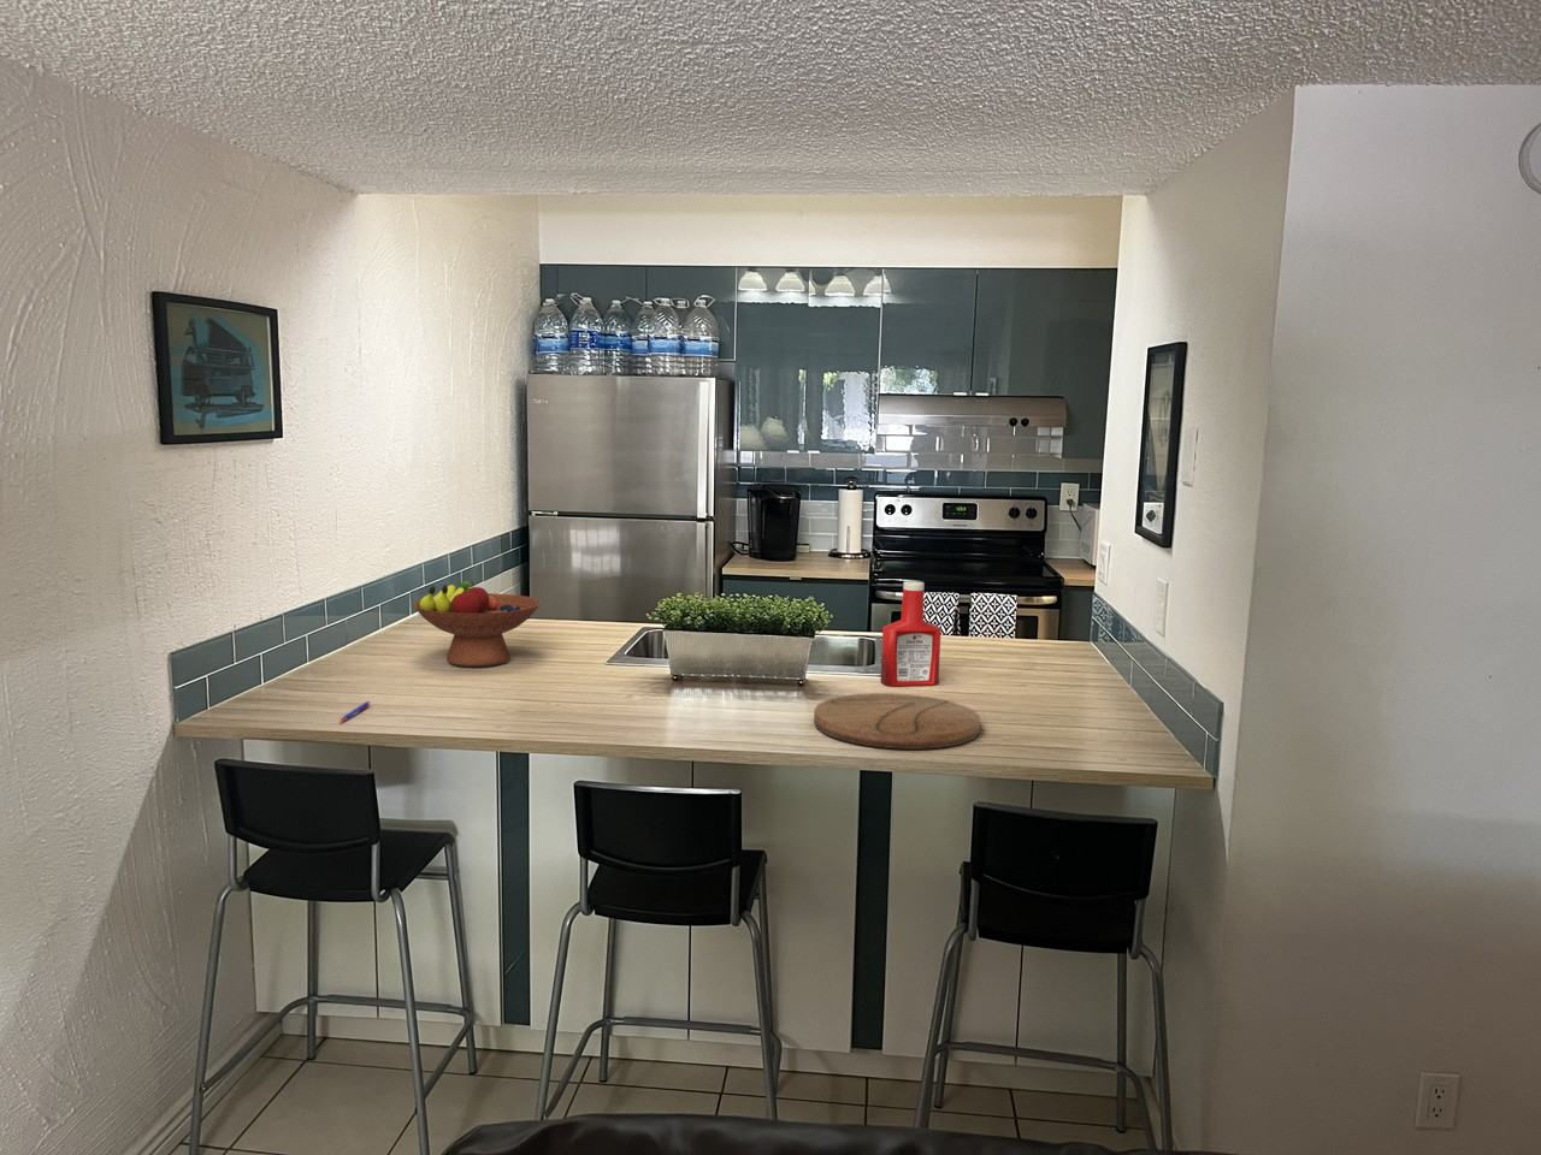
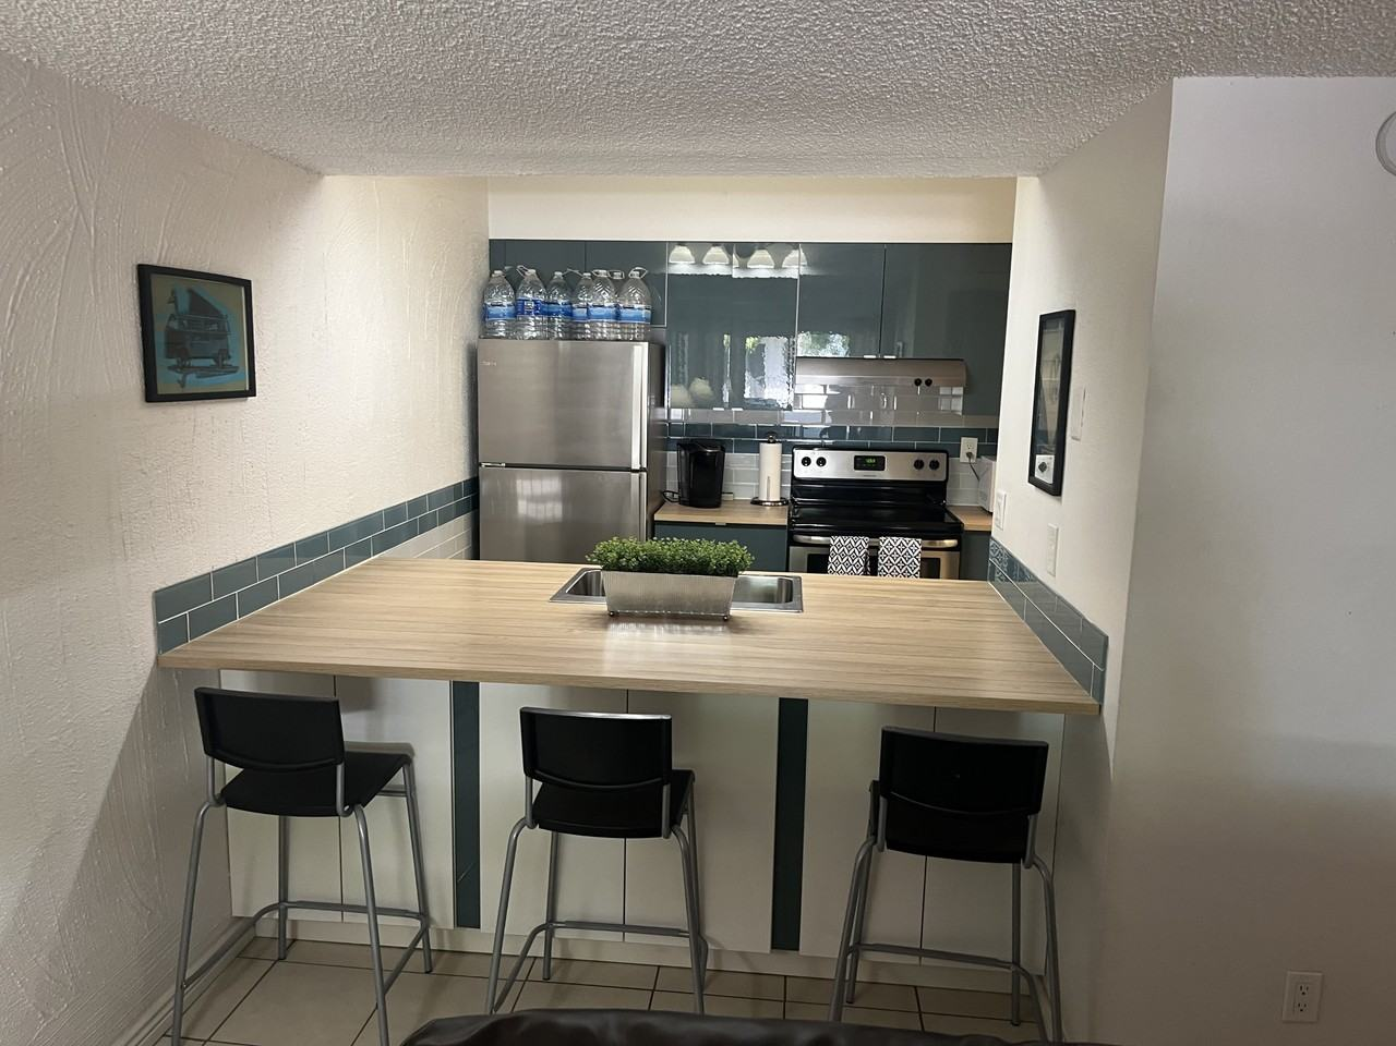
- cutting board [813,692,982,751]
- soap bottle [880,580,943,687]
- pen [339,700,371,723]
- fruit bowl [411,580,541,667]
